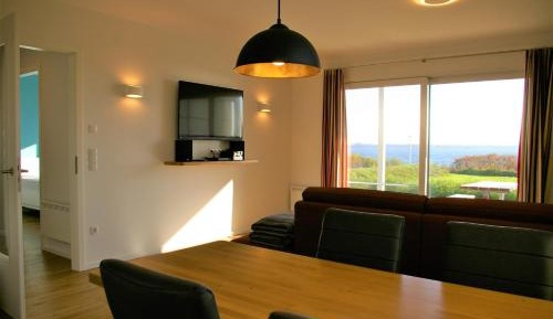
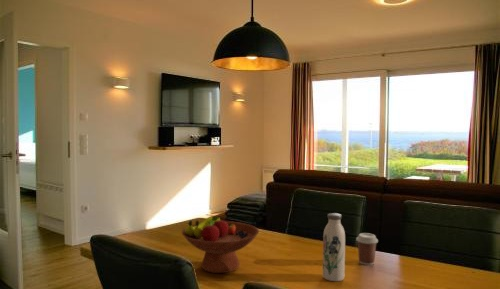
+ coffee cup [355,232,379,266]
+ fruit bowl [181,215,260,274]
+ water bottle [322,212,346,282]
